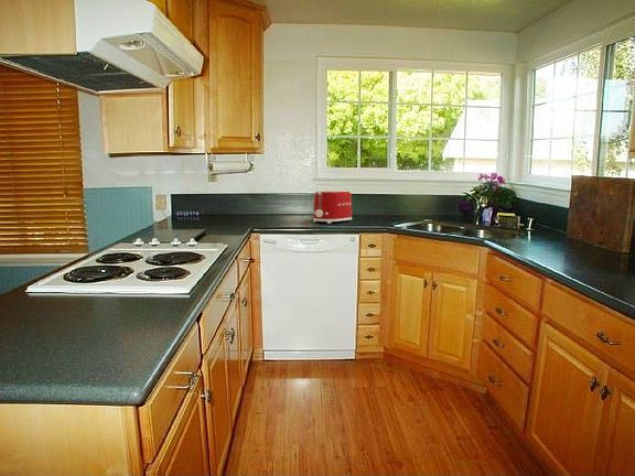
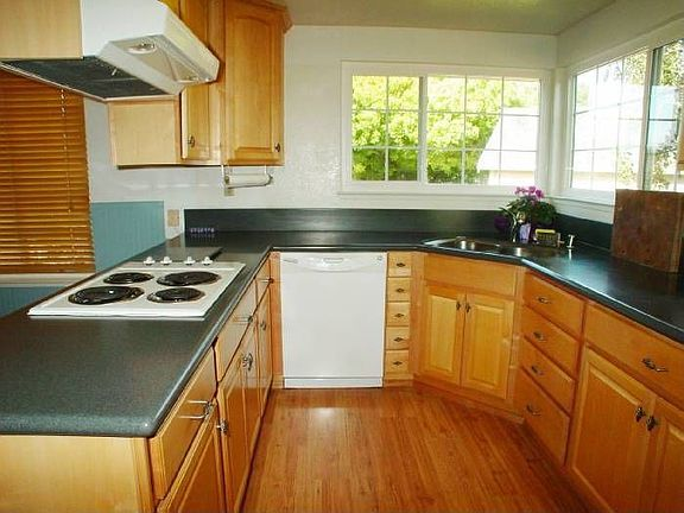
- toaster [312,190,353,225]
